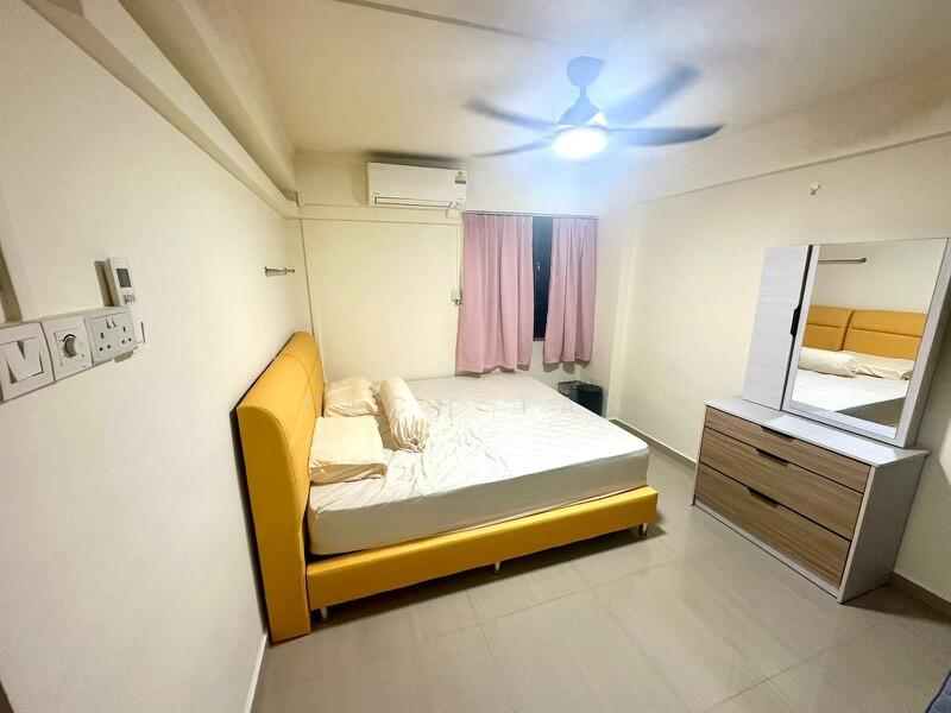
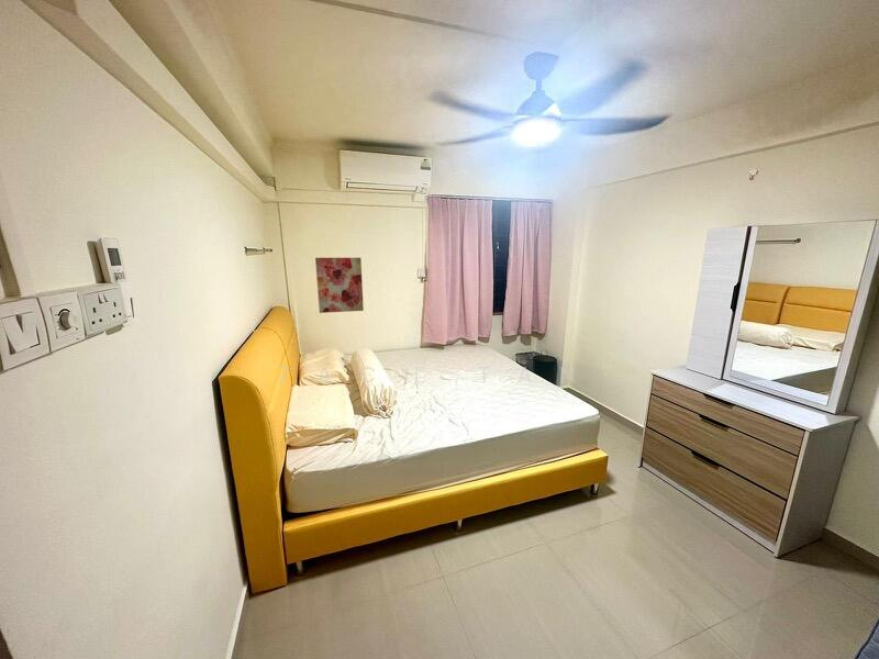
+ wall art [314,257,365,314]
